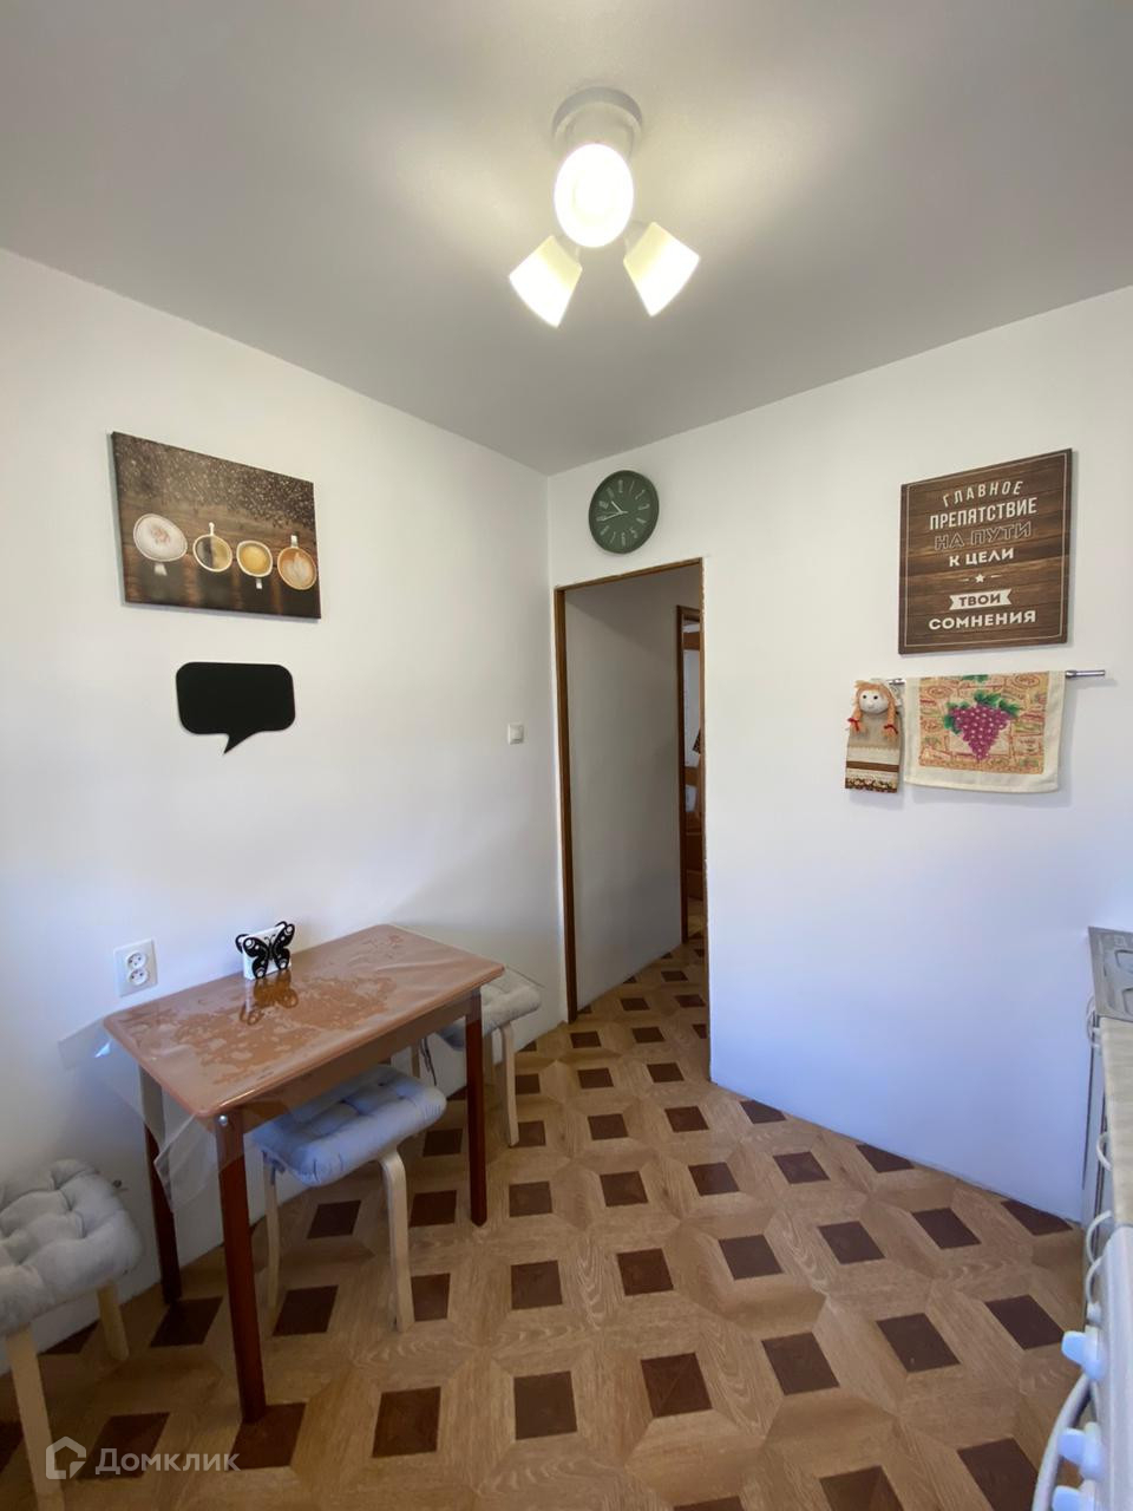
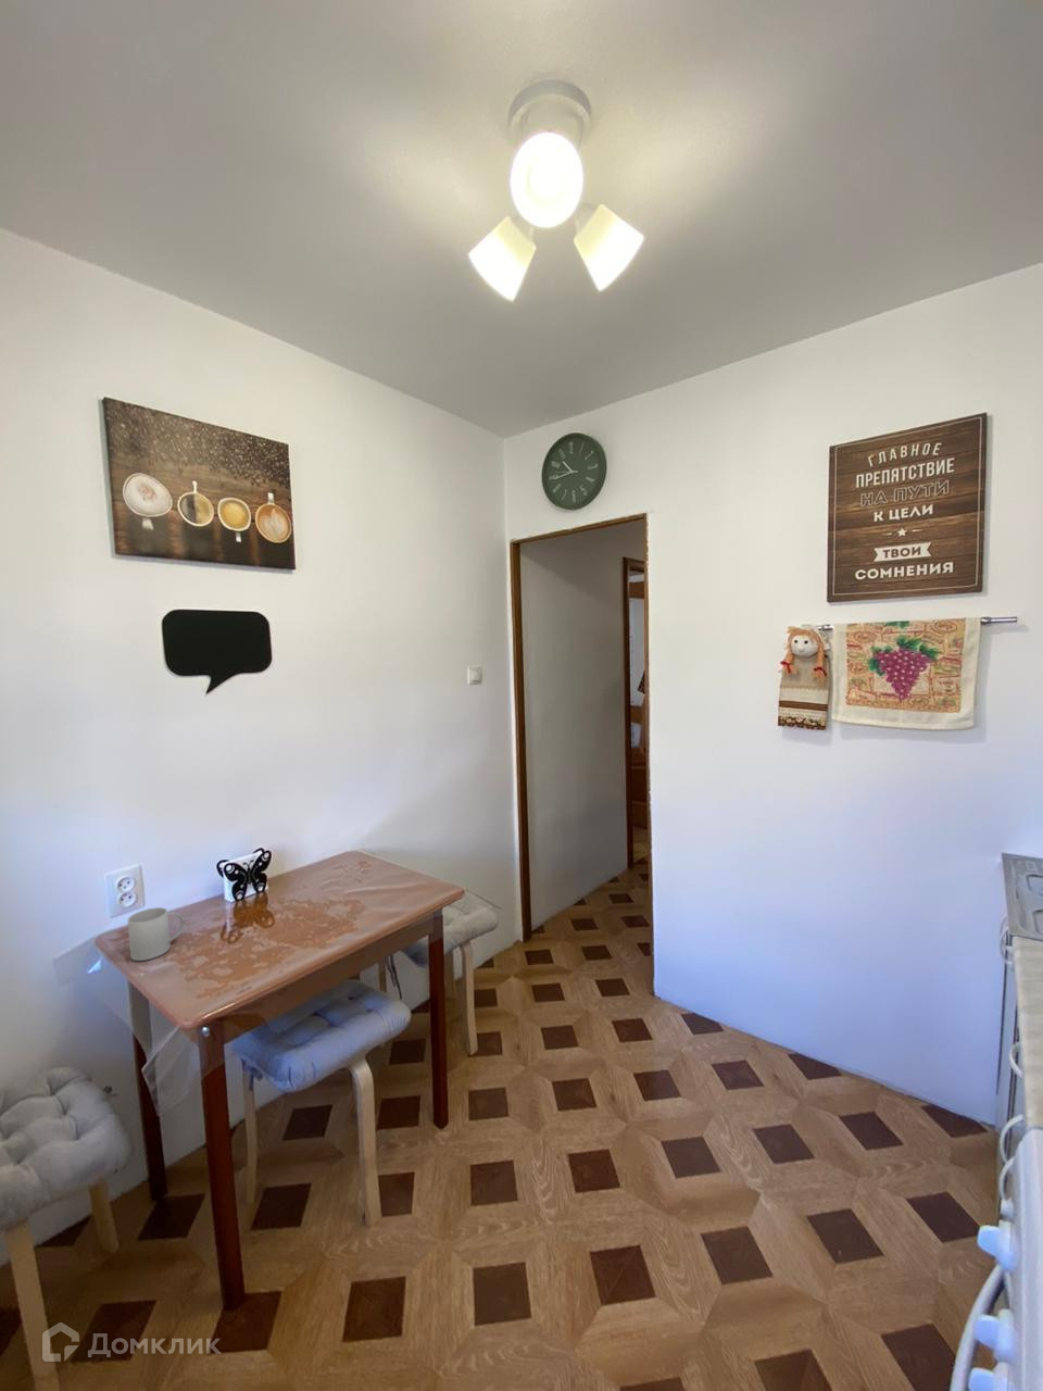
+ mug [126,906,185,962]
